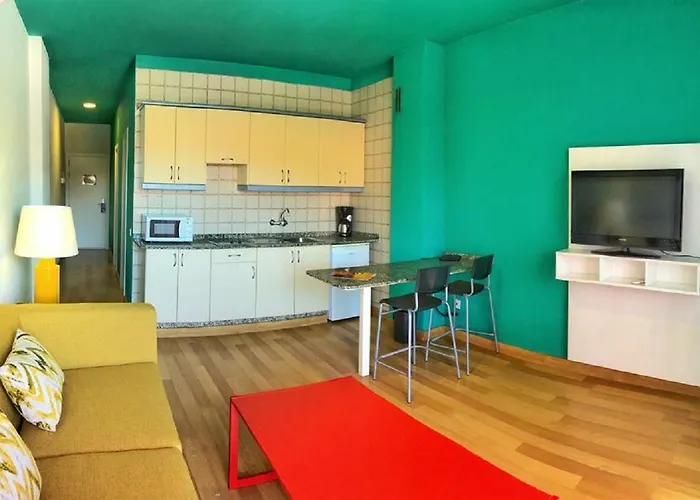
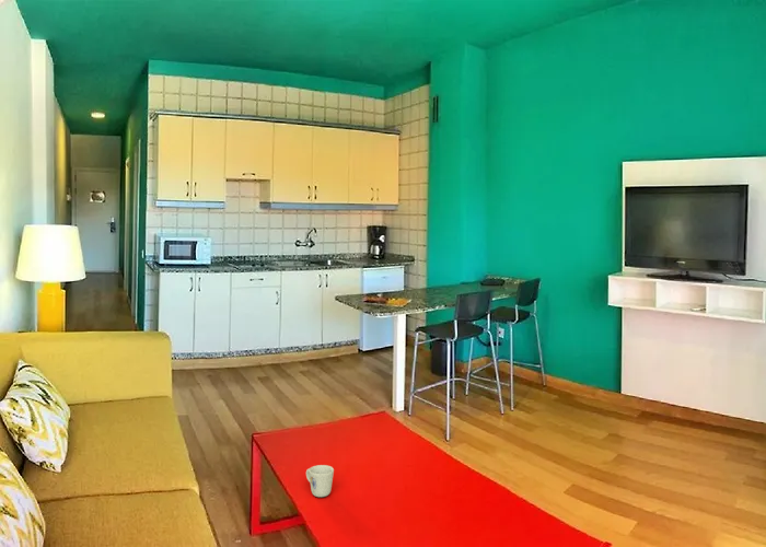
+ mug [305,464,335,498]
